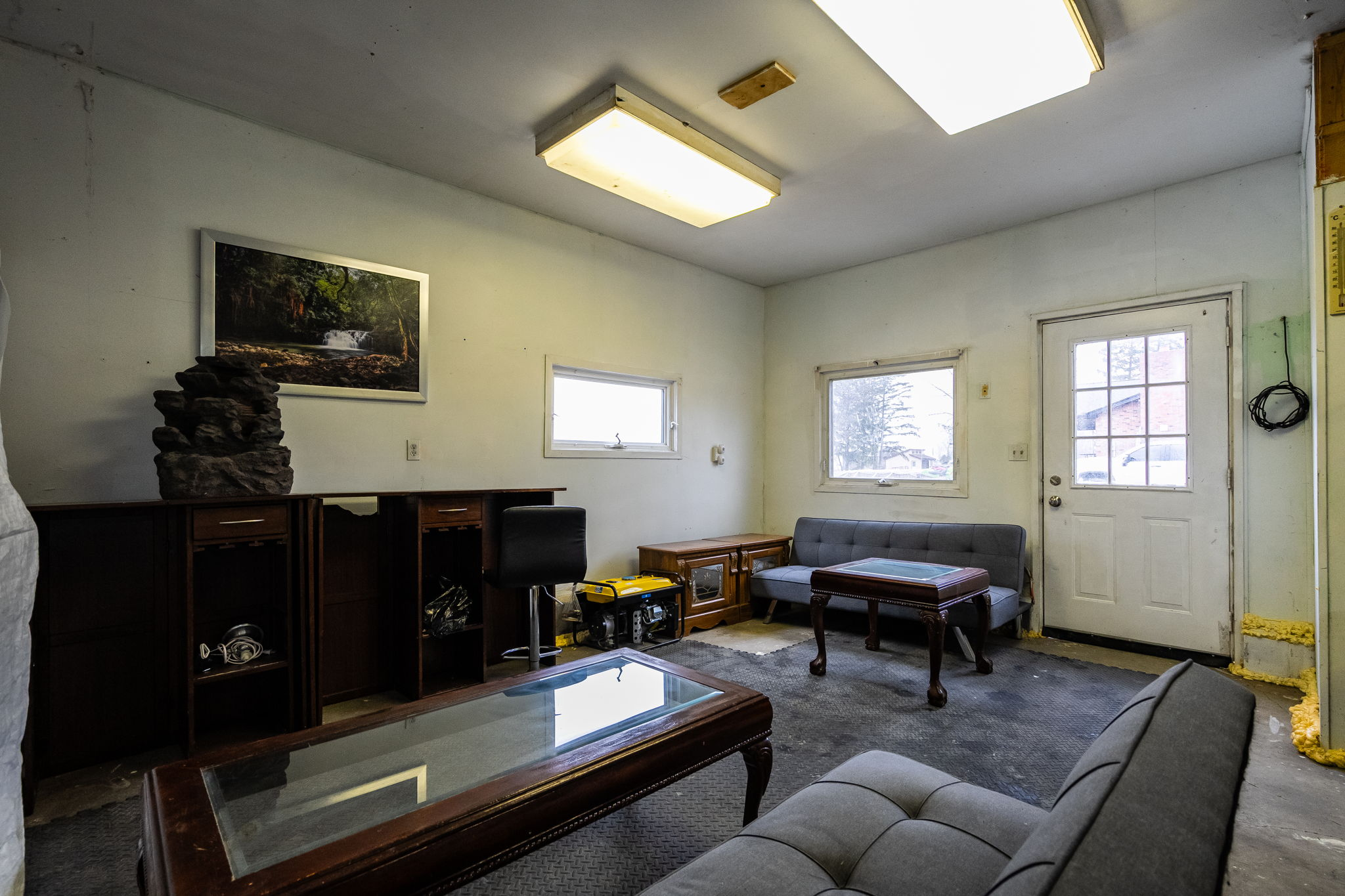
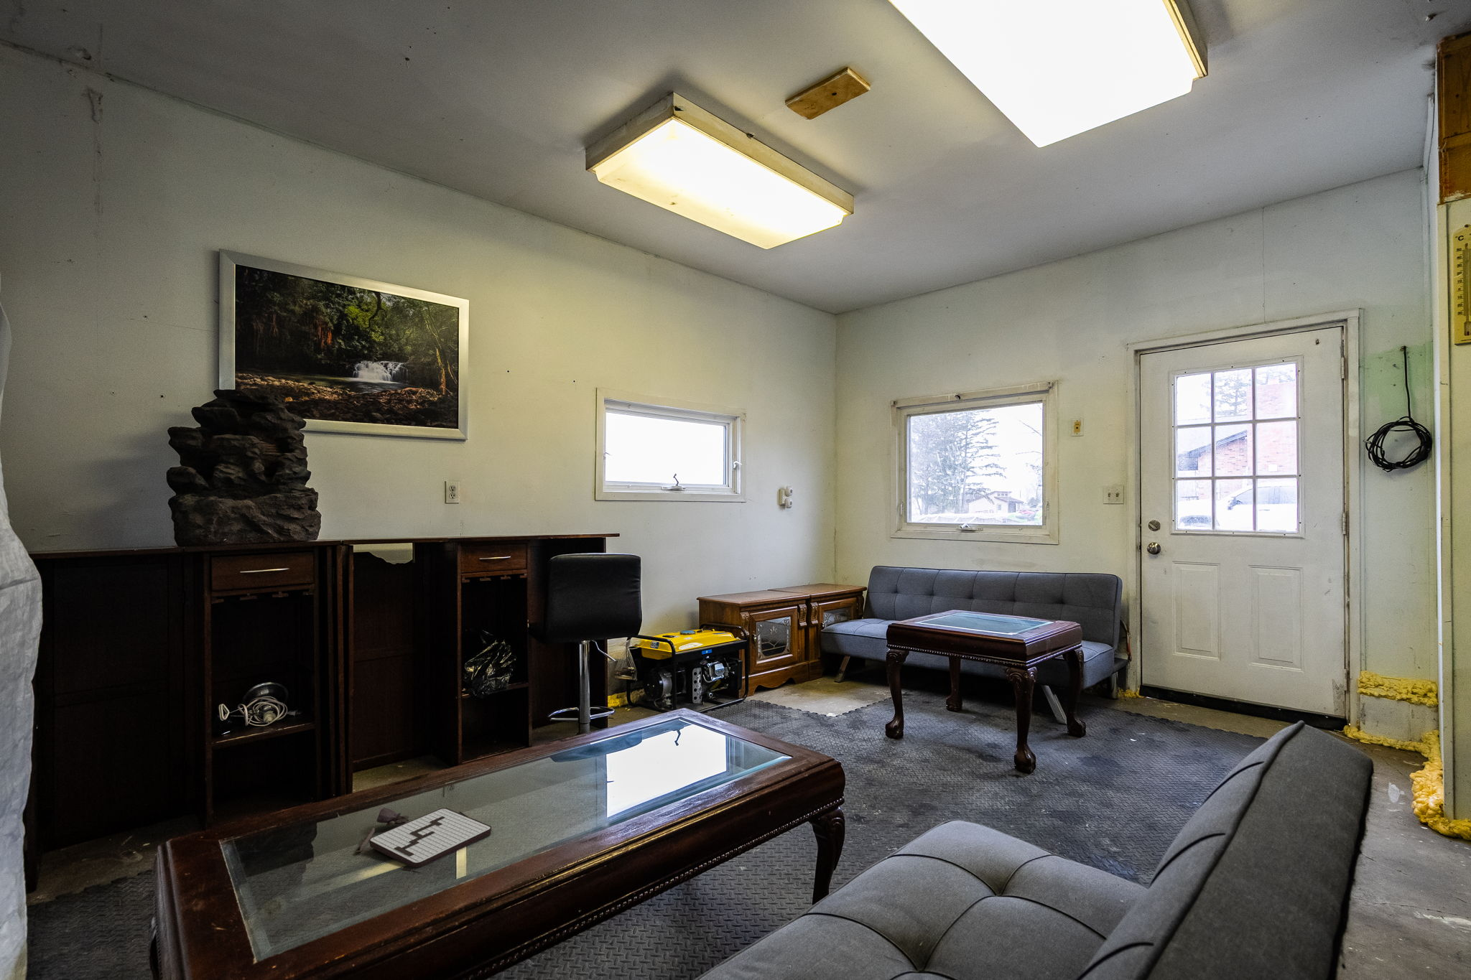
+ board game [354,807,492,874]
